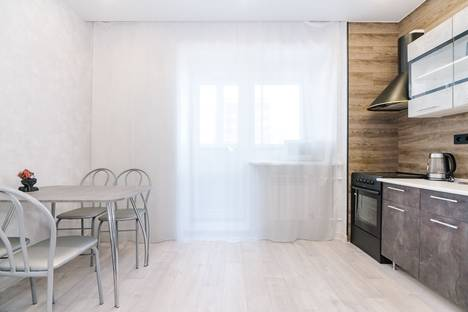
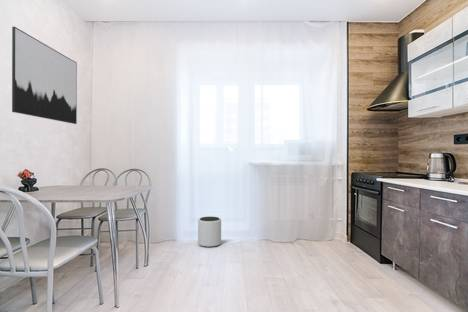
+ wall art [11,26,78,125]
+ plant pot [197,216,222,248]
